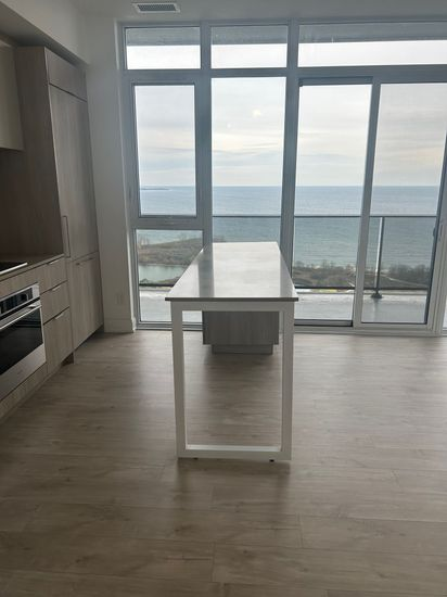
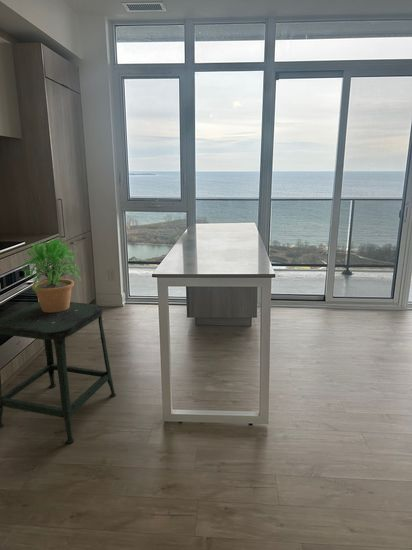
+ stool [0,301,117,444]
+ potted plant [20,238,82,312]
